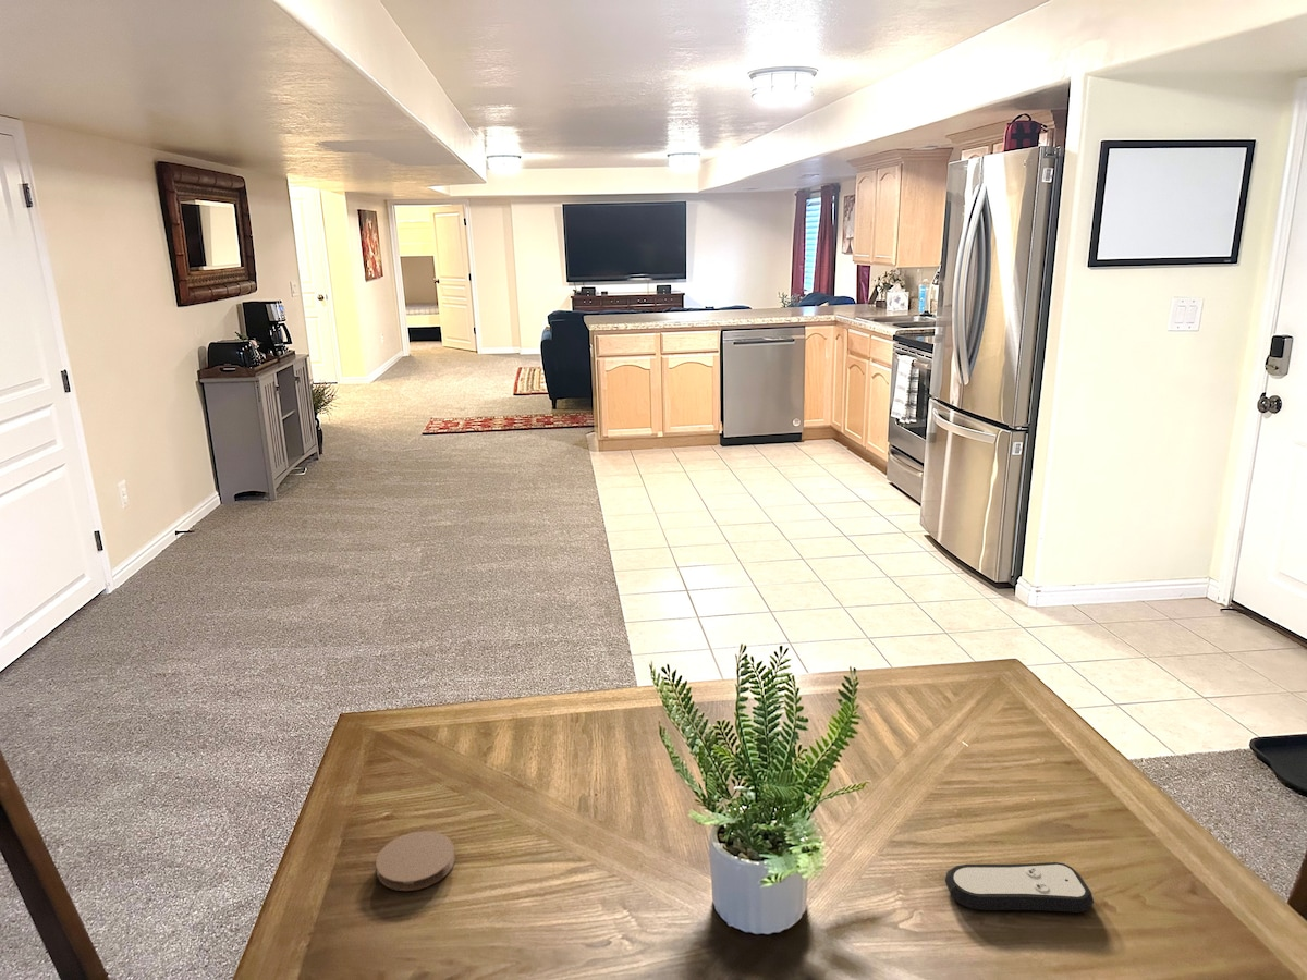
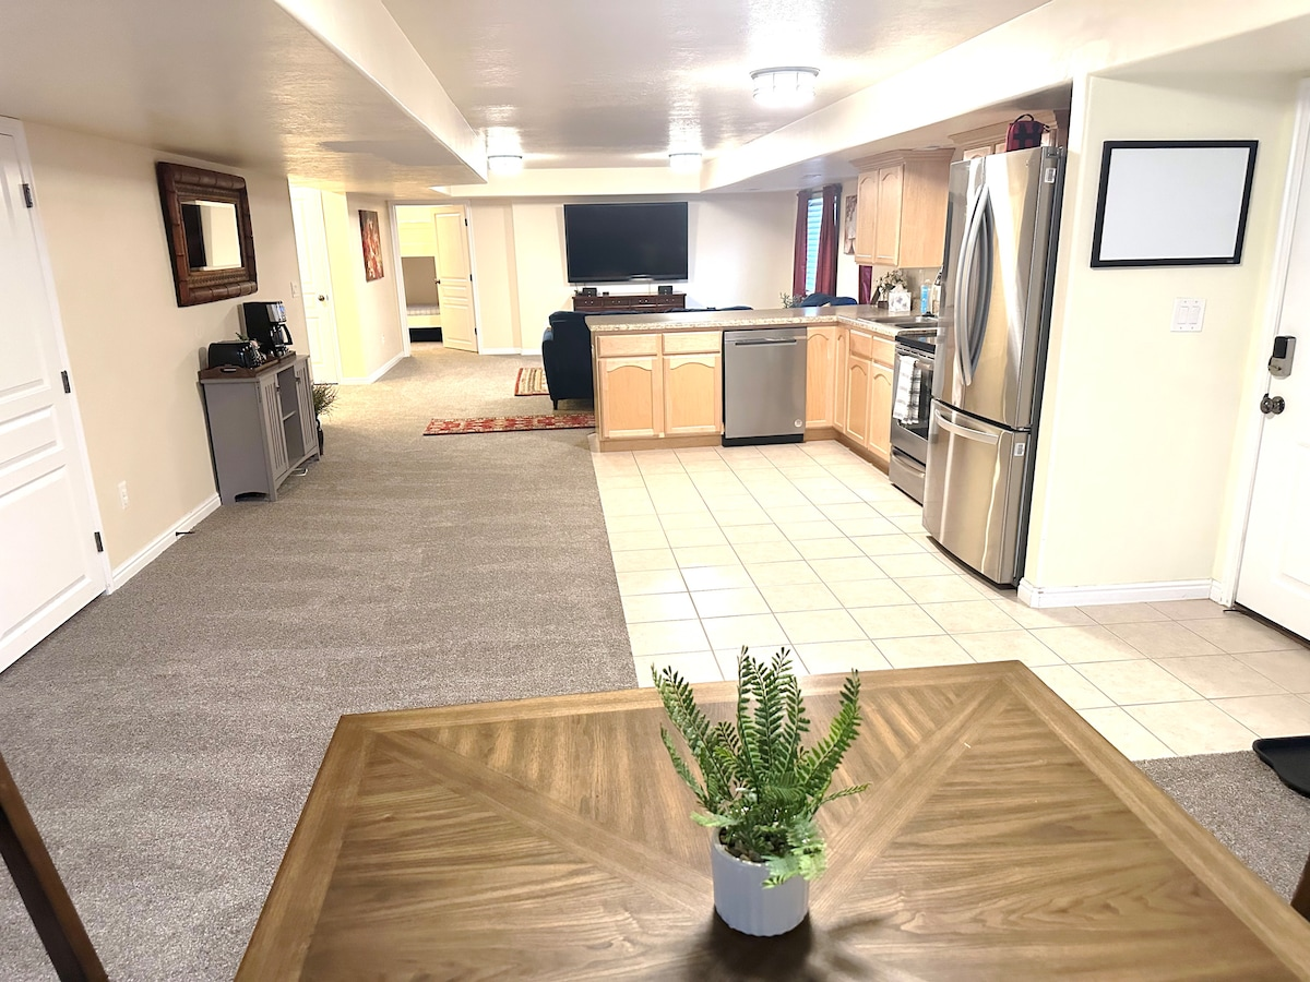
- remote control [944,861,1095,914]
- coaster [375,830,456,892]
